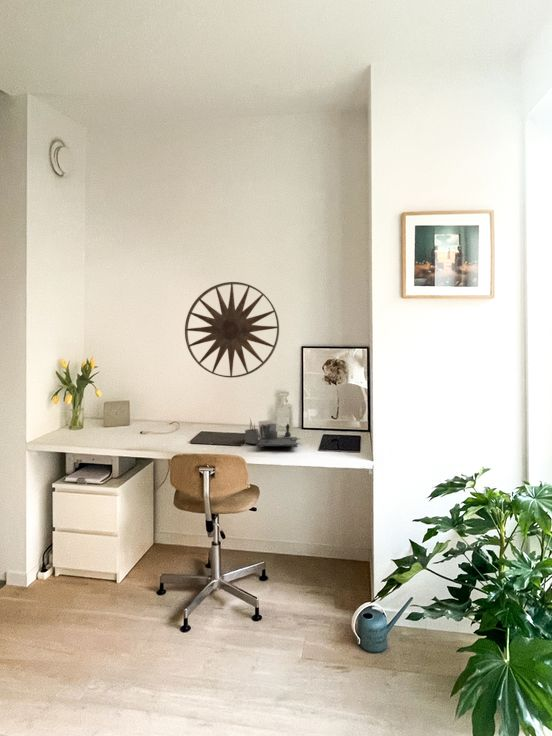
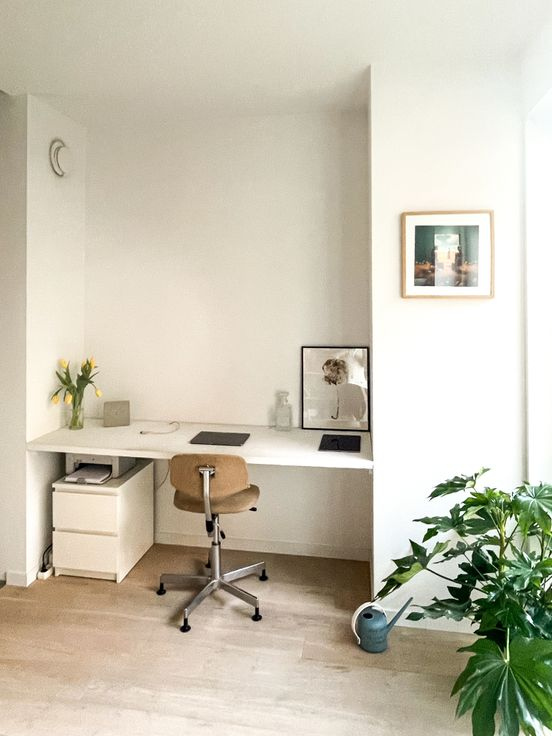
- desk organizer [244,418,301,448]
- wall art [184,281,280,379]
